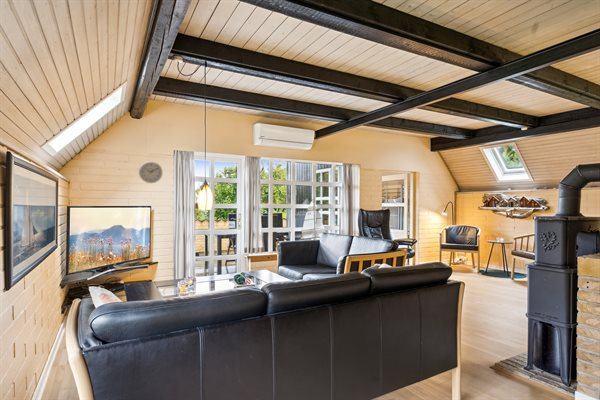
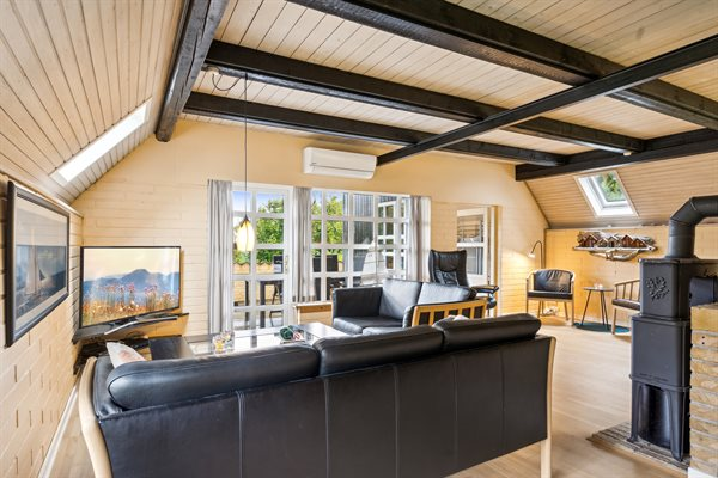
- wall clock [138,160,164,184]
